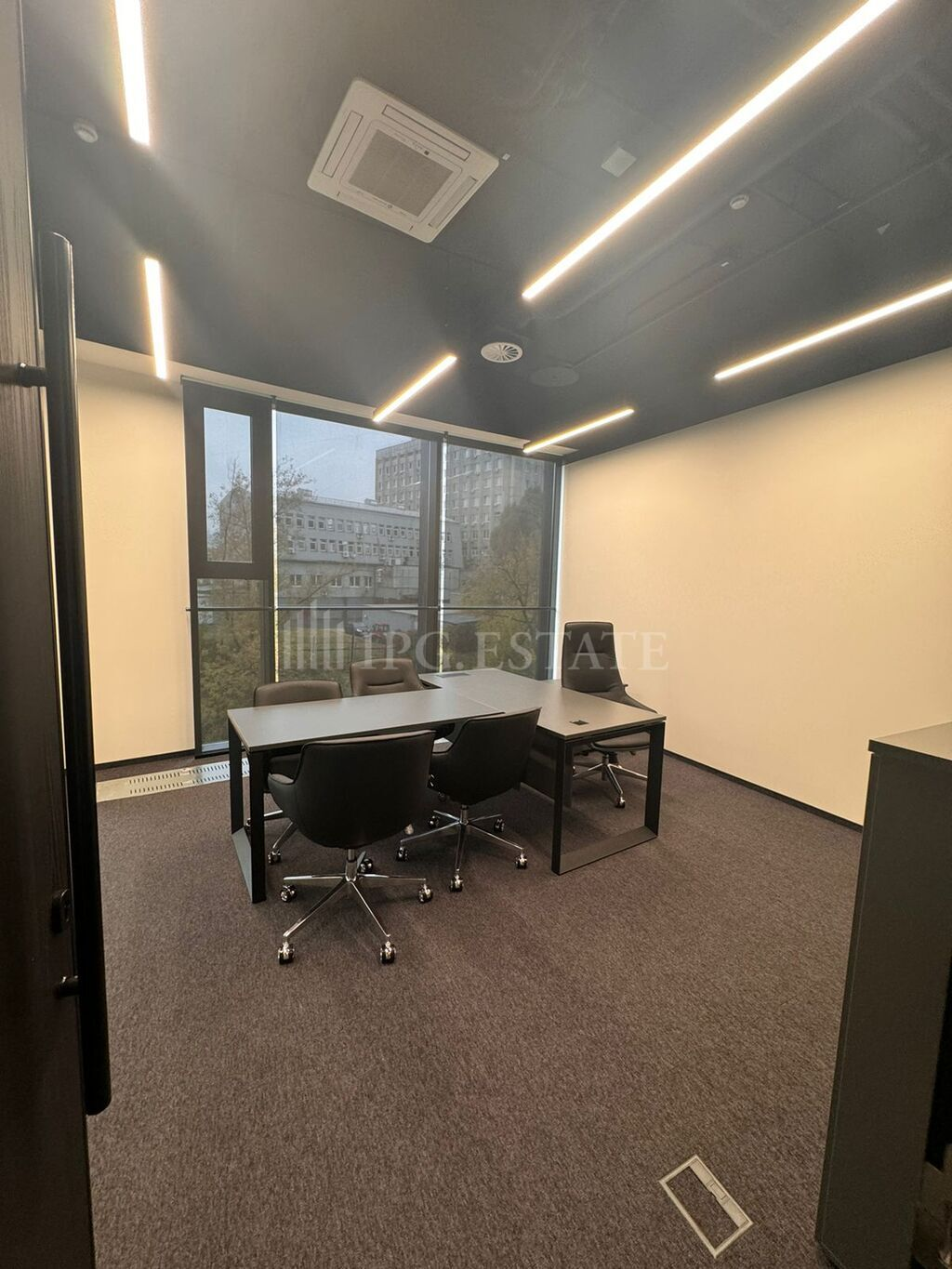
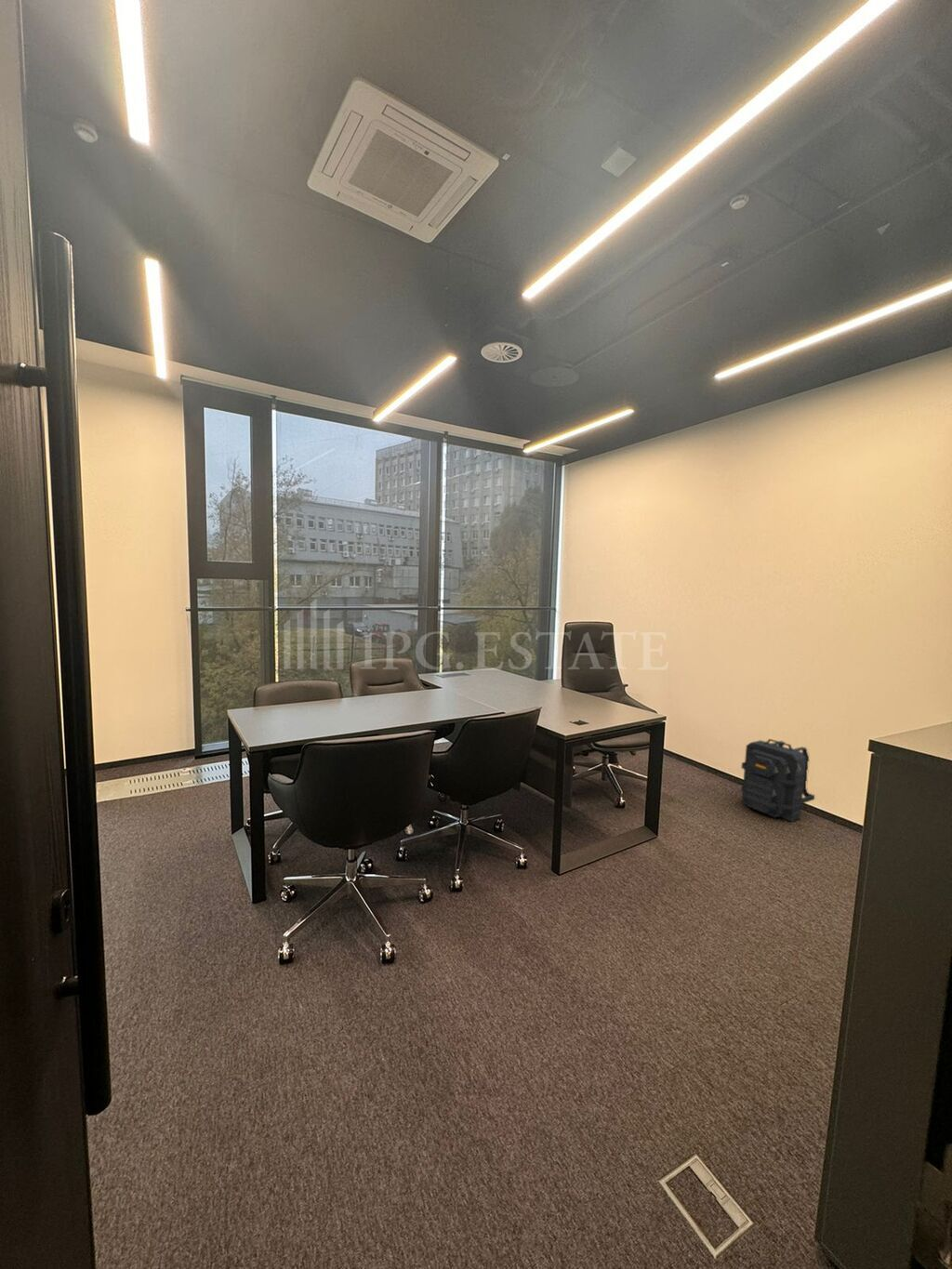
+ backpack [740,738,815,823]
